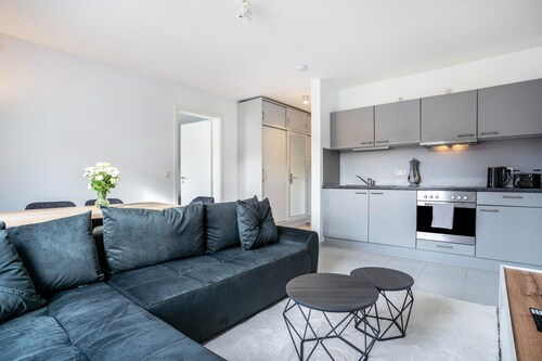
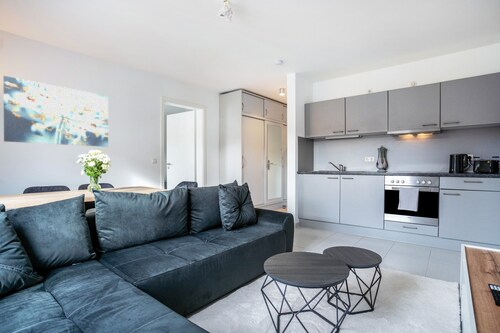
+ wall art [3,75,109,148]
